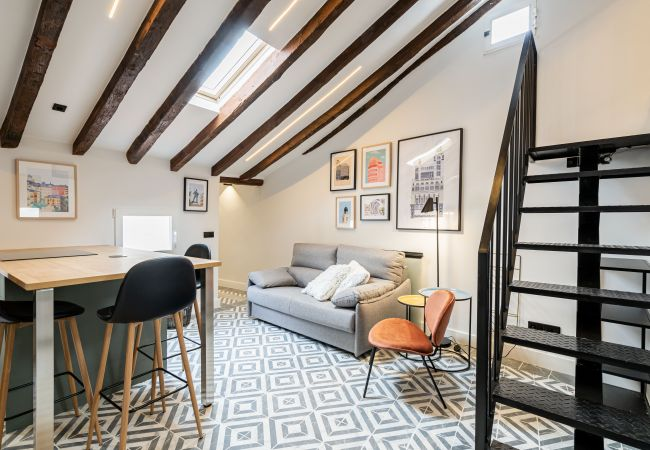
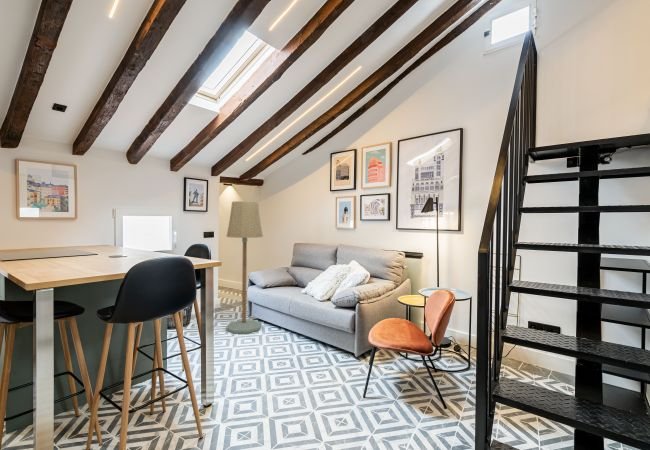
+ floor lamp [225,200,264,334]
